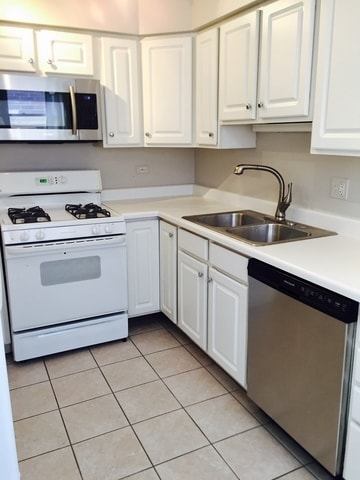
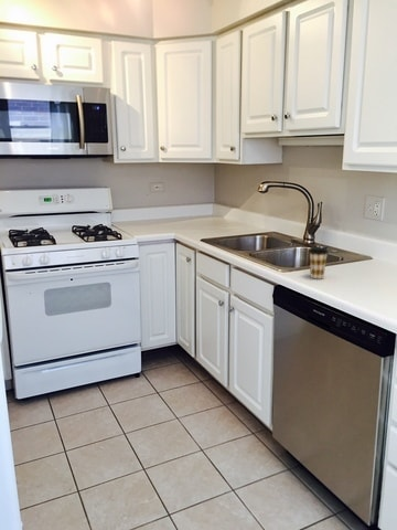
+ coffee cup [308,246,330,279]
